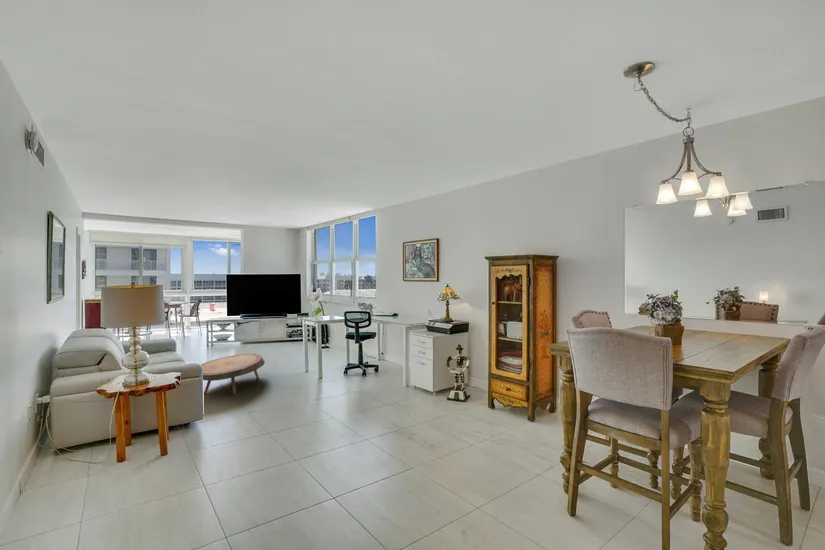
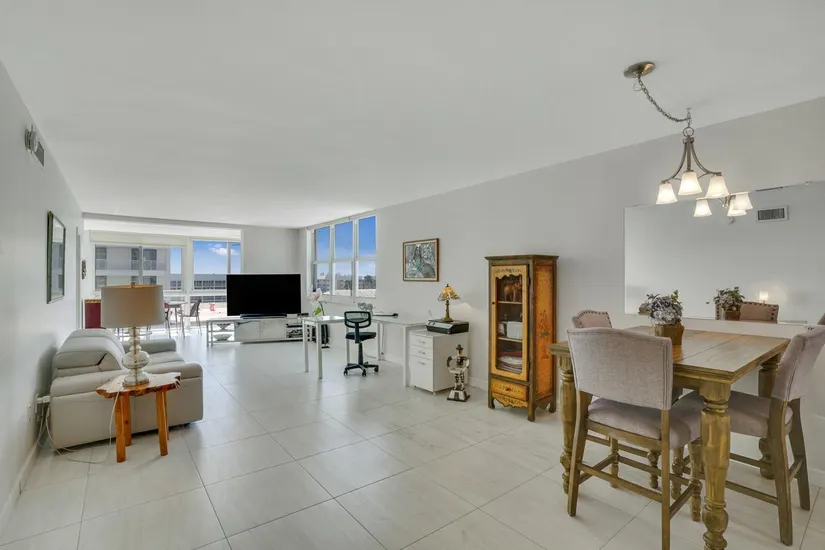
- coffee table [200,353,266,395]
